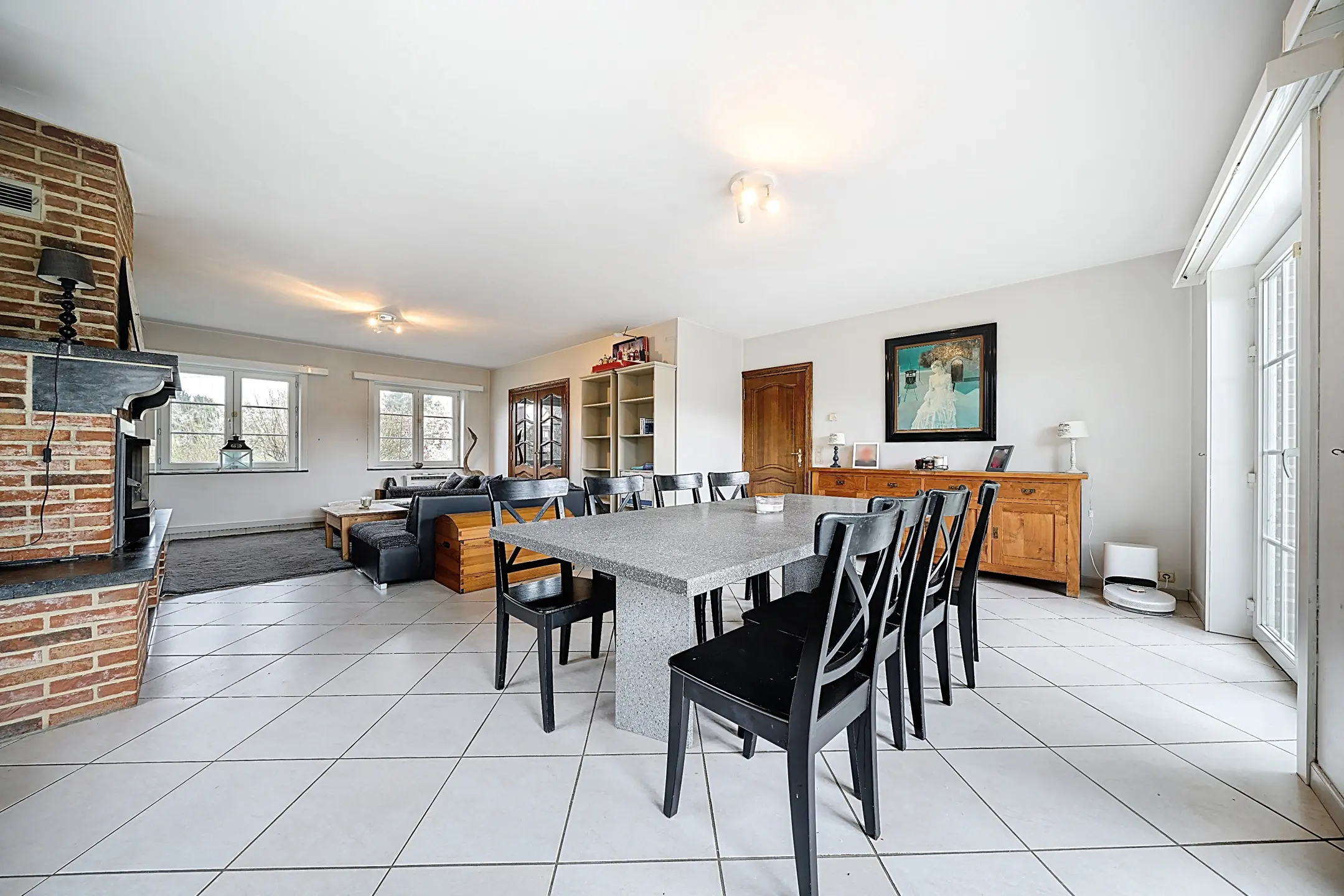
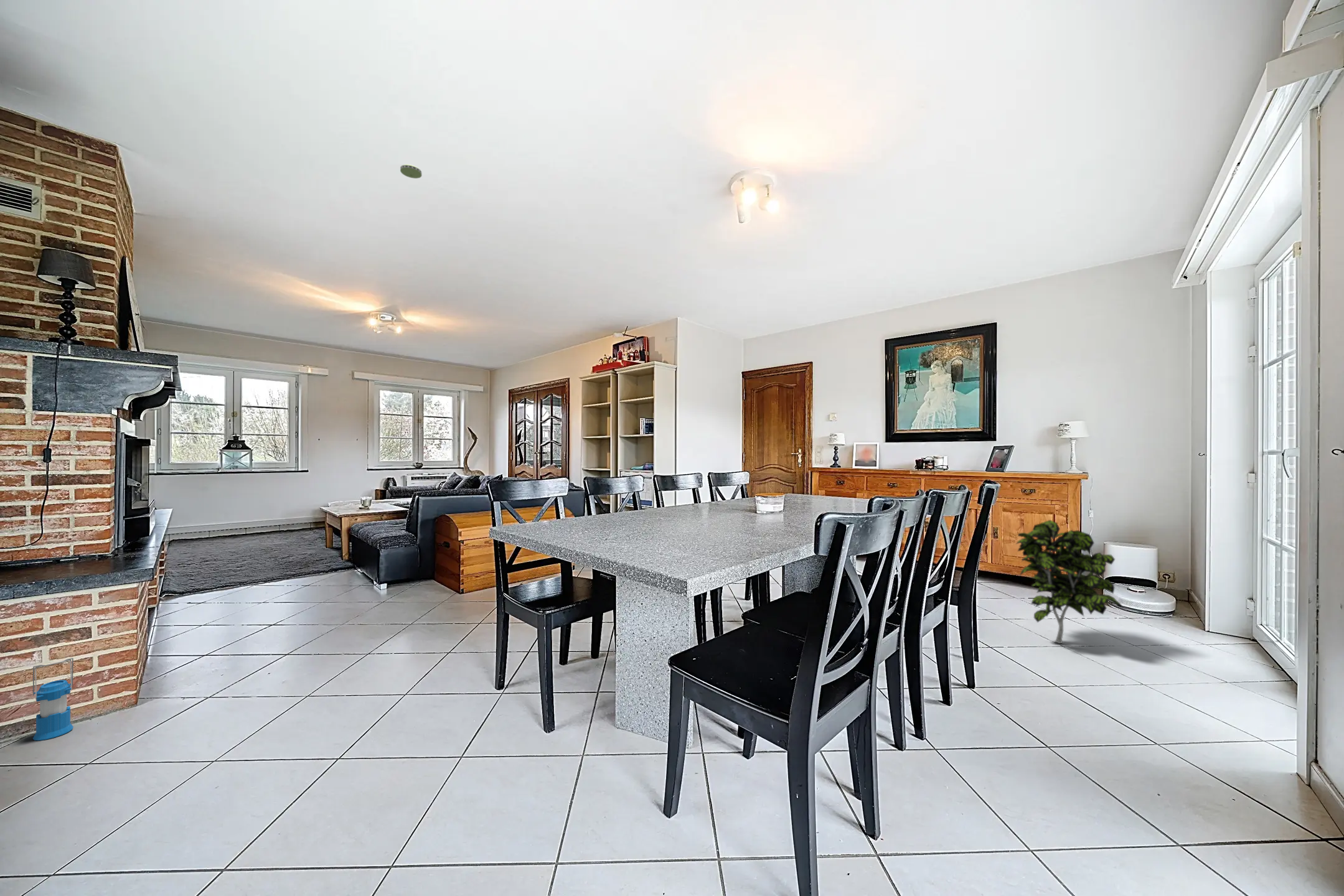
+ lantern [32,657,74,741]
+ indoor plant [1015,520,1122,644]
+ smoke detector [400,164,422,179]
